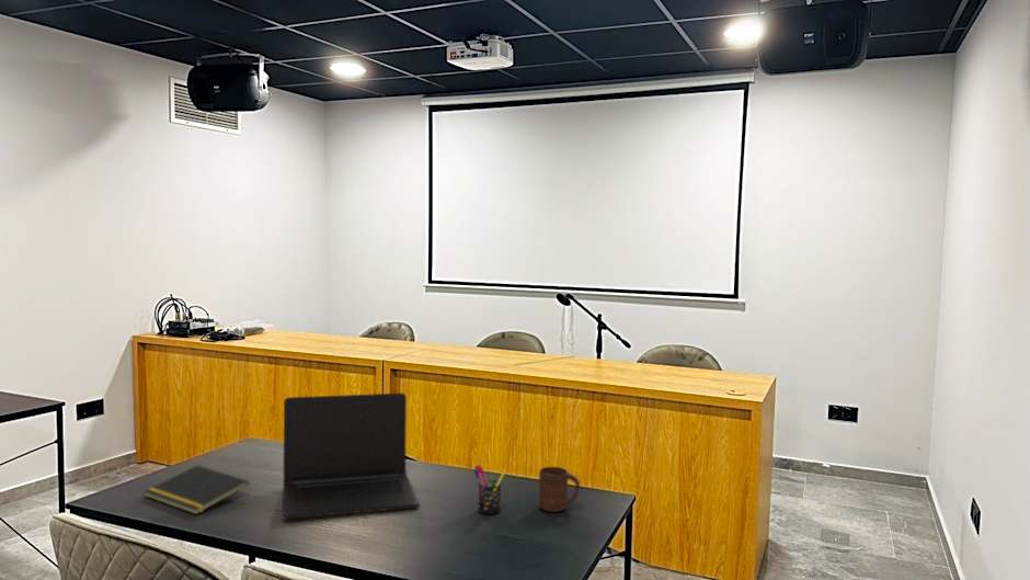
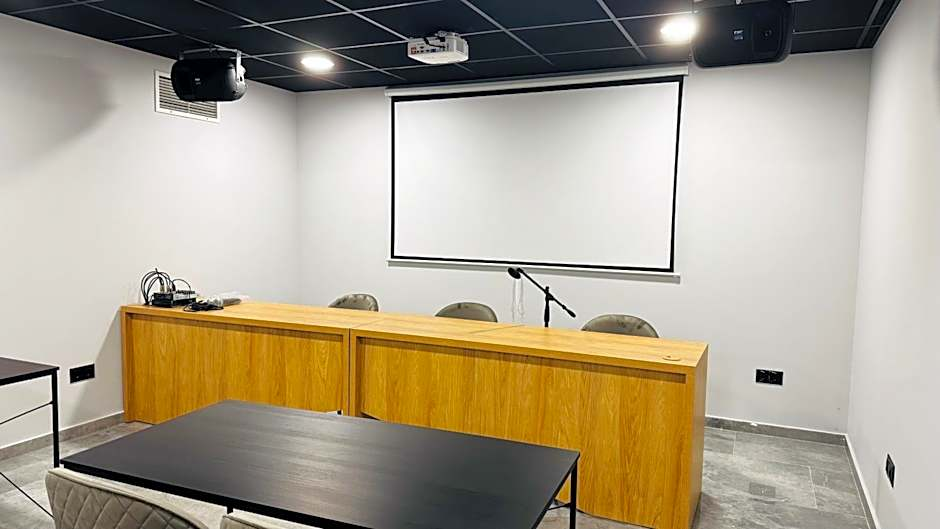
- cup [538,466,581,513]
- notepad [142,464,250,515]
- pen holder [472,463,507,515]
- laptop [282,393,421,520]
